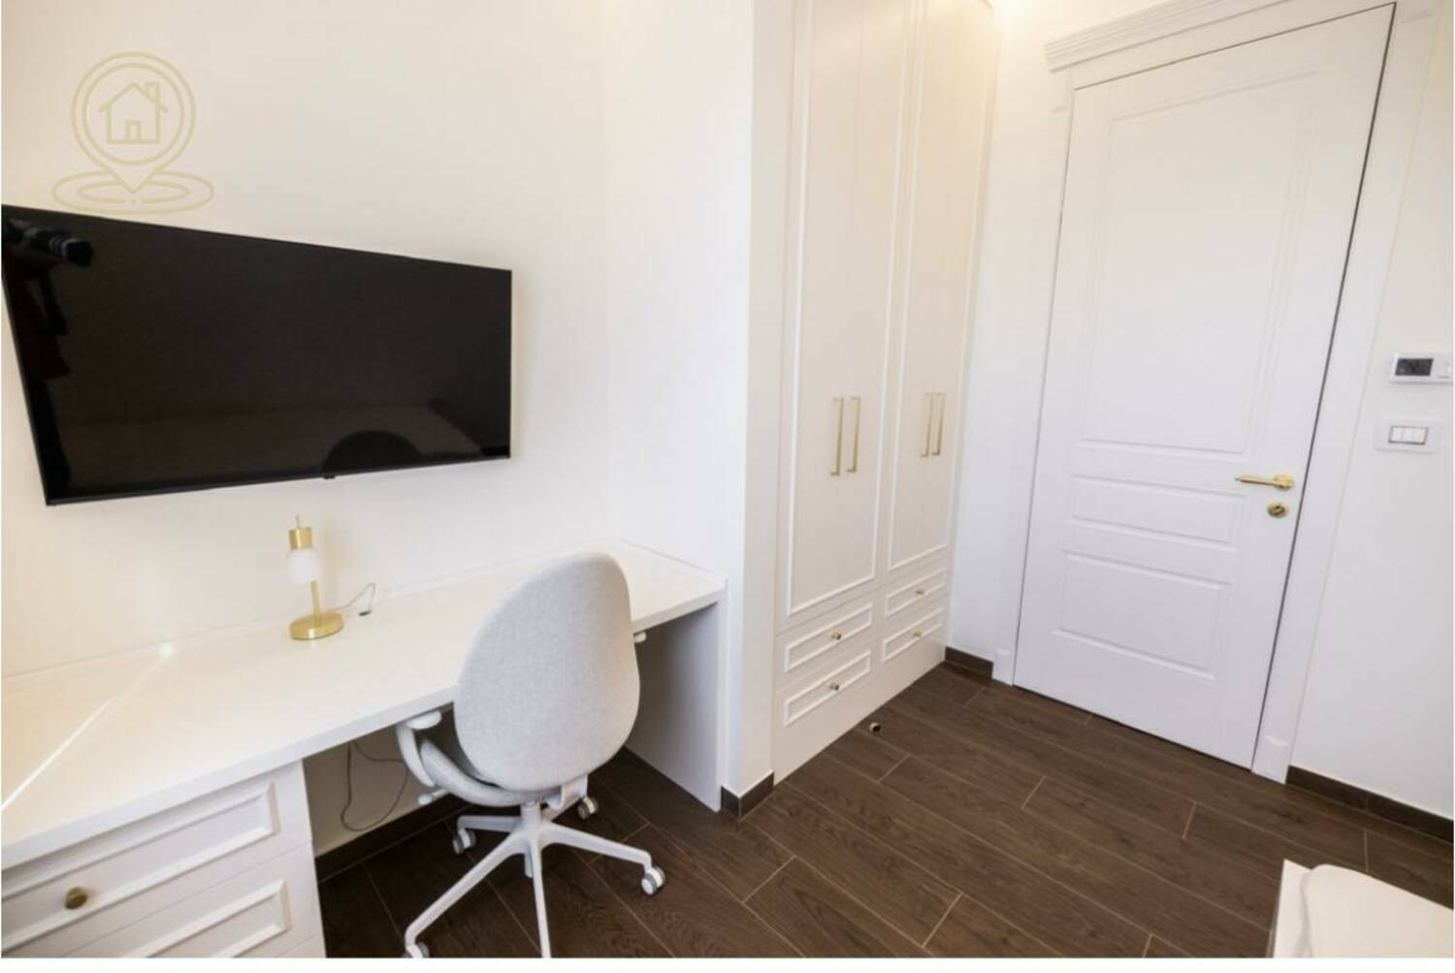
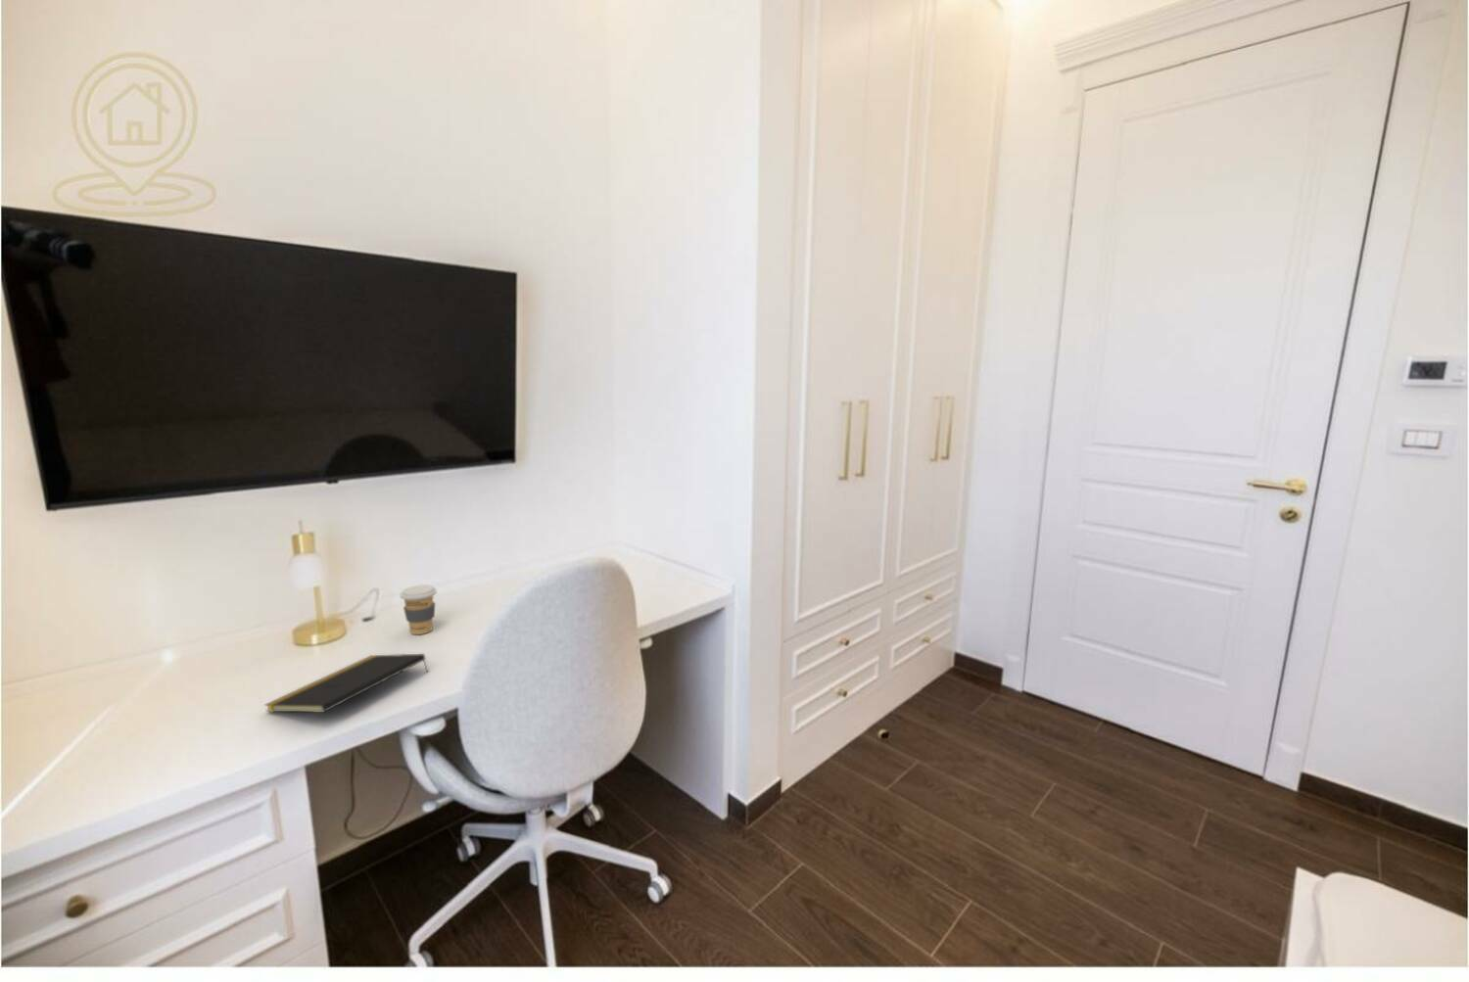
+ notepad [263,653,429,713]
+ coffee cup [399,583,437,636]
